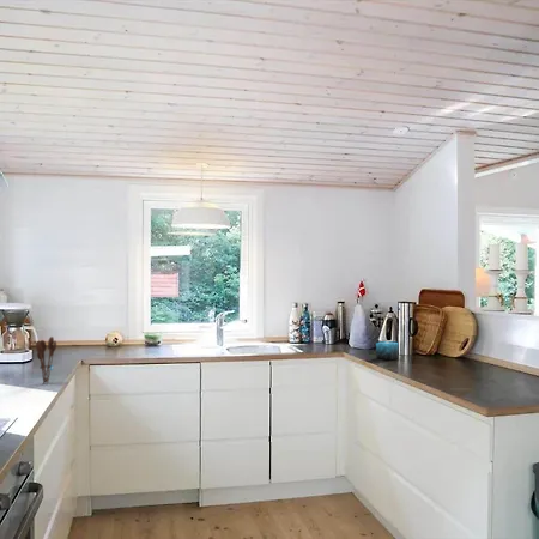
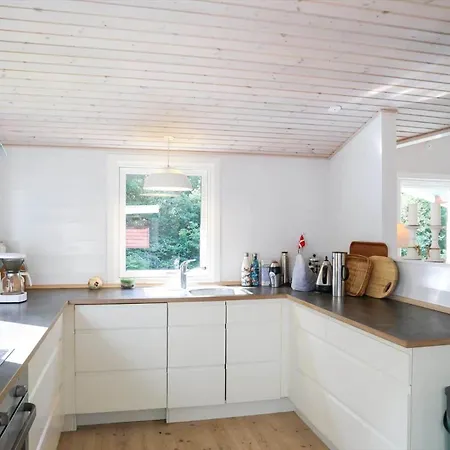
- utensil holder [35,335,57,384]
- candle [375,340,400,362]
